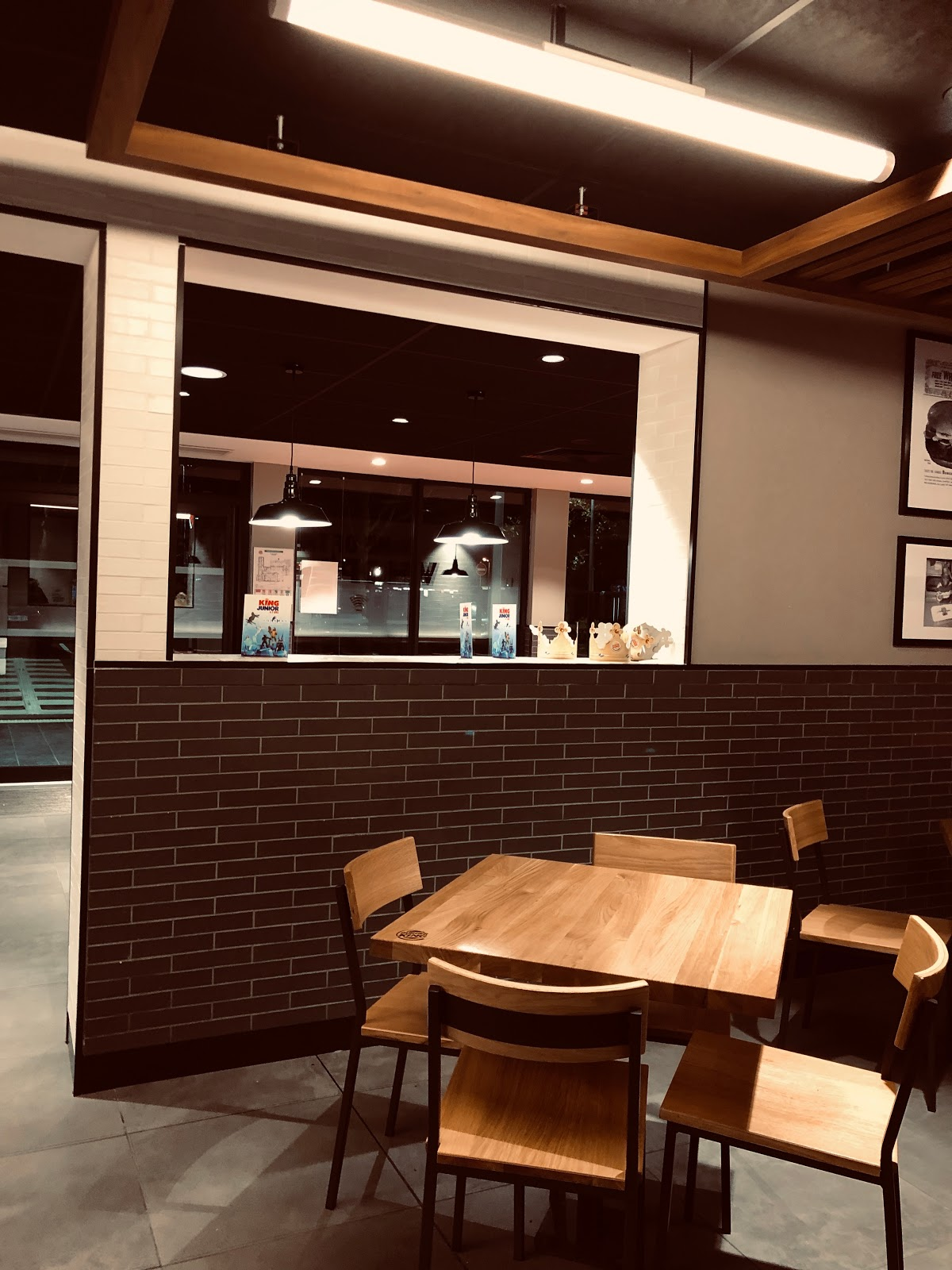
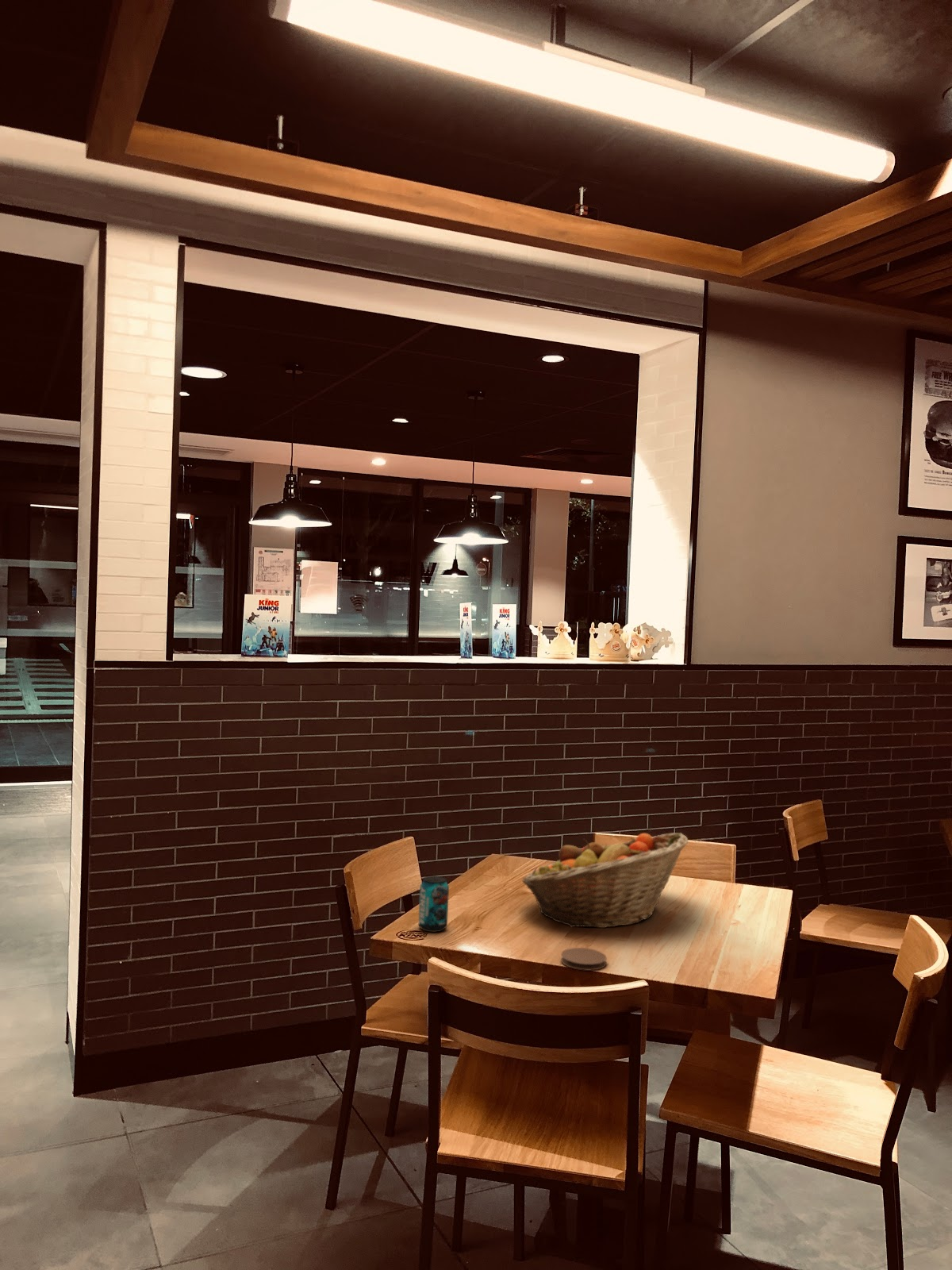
+ beverage can [417,875,450,933]
+ fruit basket [522,832,689,929]
+ coaster [560,947,608,971]
